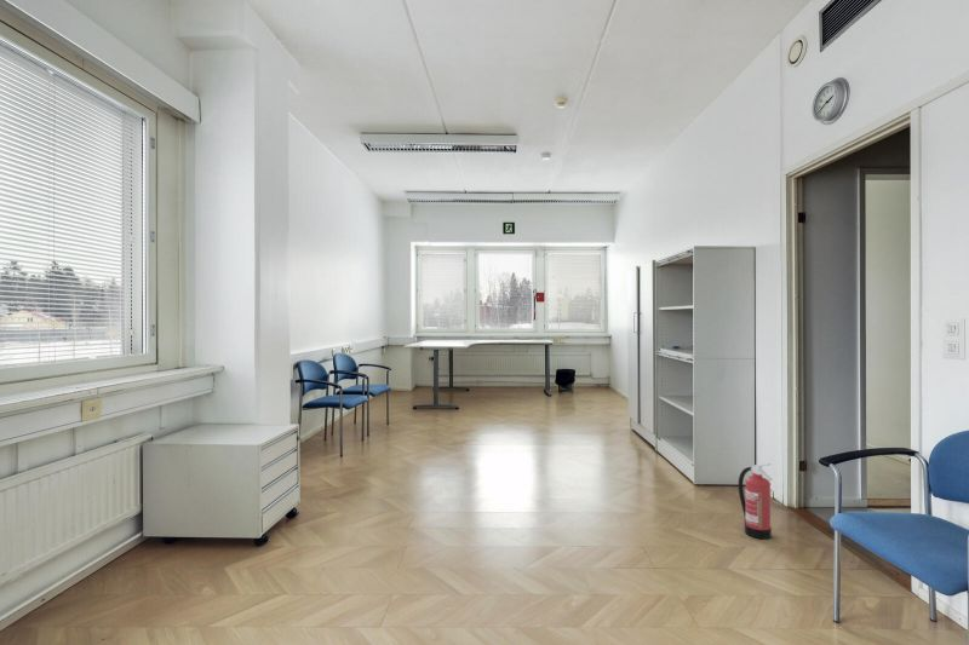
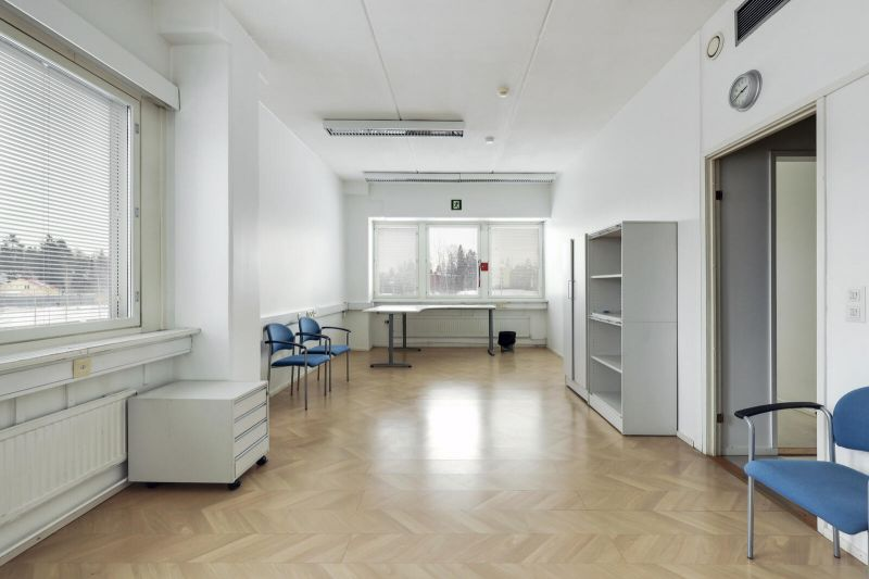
- fire extinguisher [738,462,774,541]
